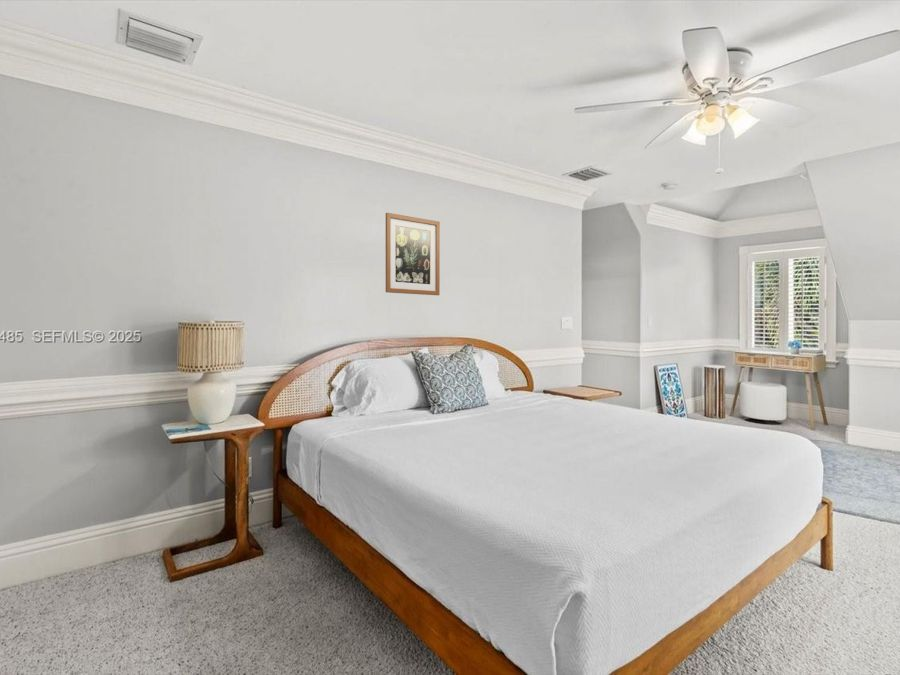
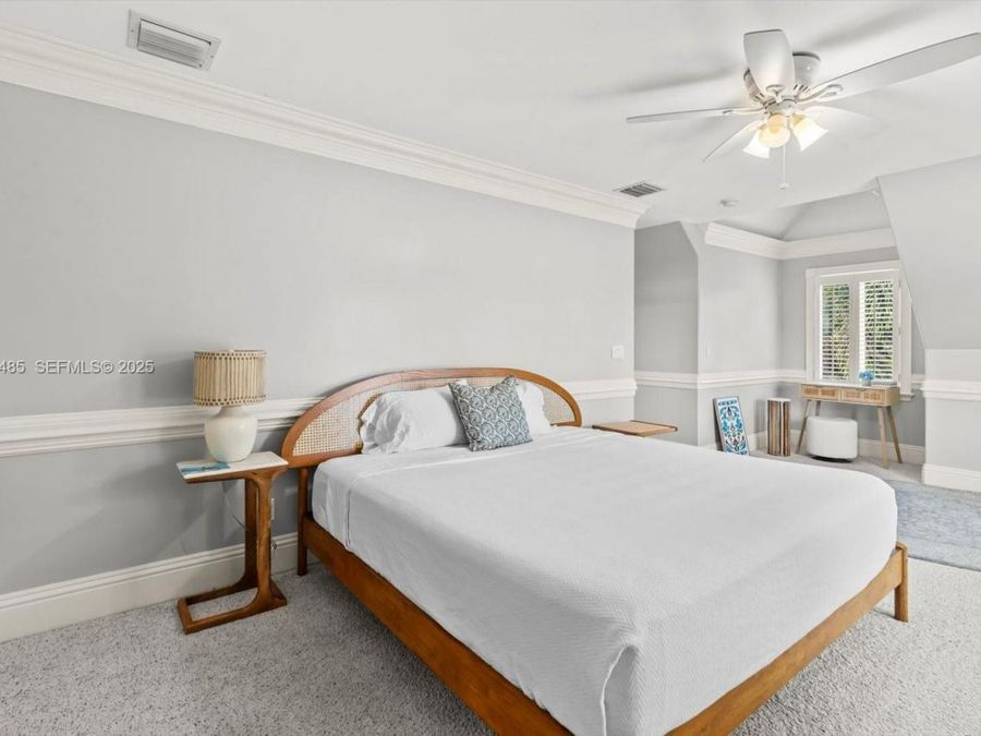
- wall art [385,212,441,296]
